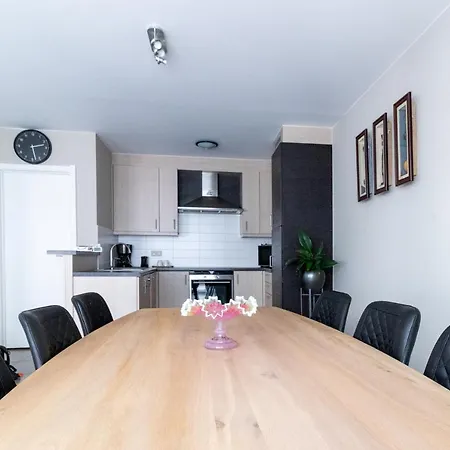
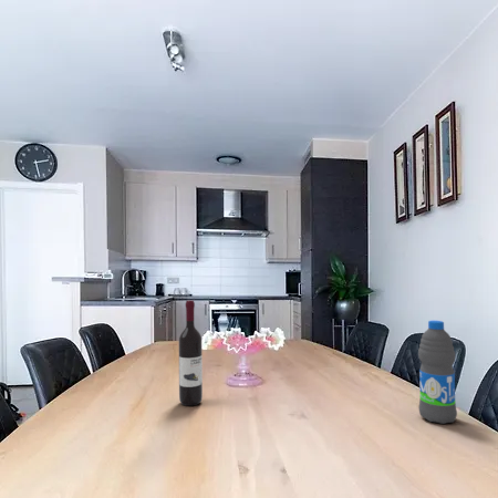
+ water bottle [417,320,458,425]
+ wine bottle [178,299,204,407]
